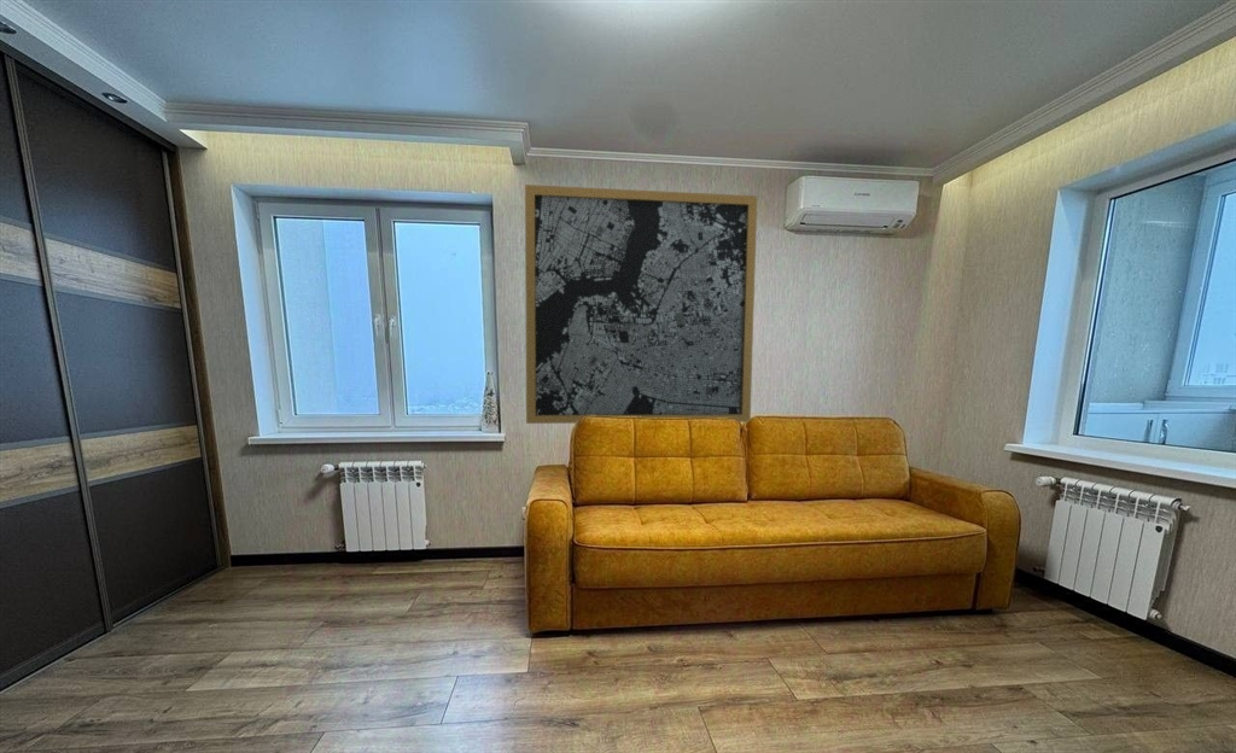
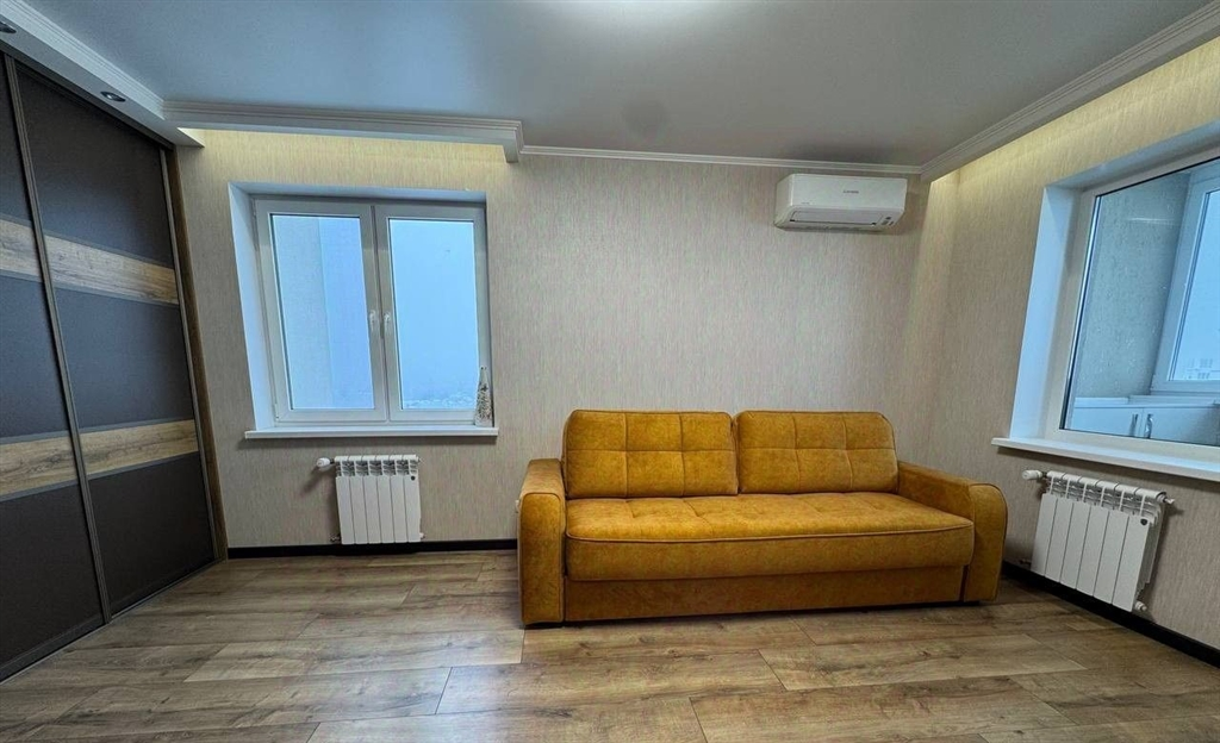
- wall art [524,183,758,425]
